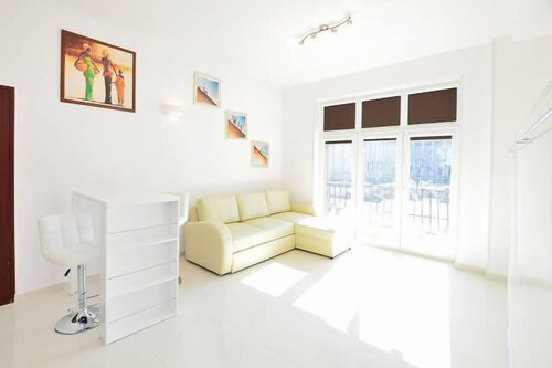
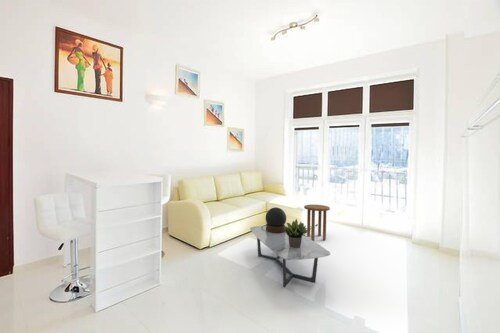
+ potted plant [284,218,312,248]
+ decorative sphere [265,206,287,233]
+ side table [303,204,331,241]
+ coffee table [249,225,331,288]
